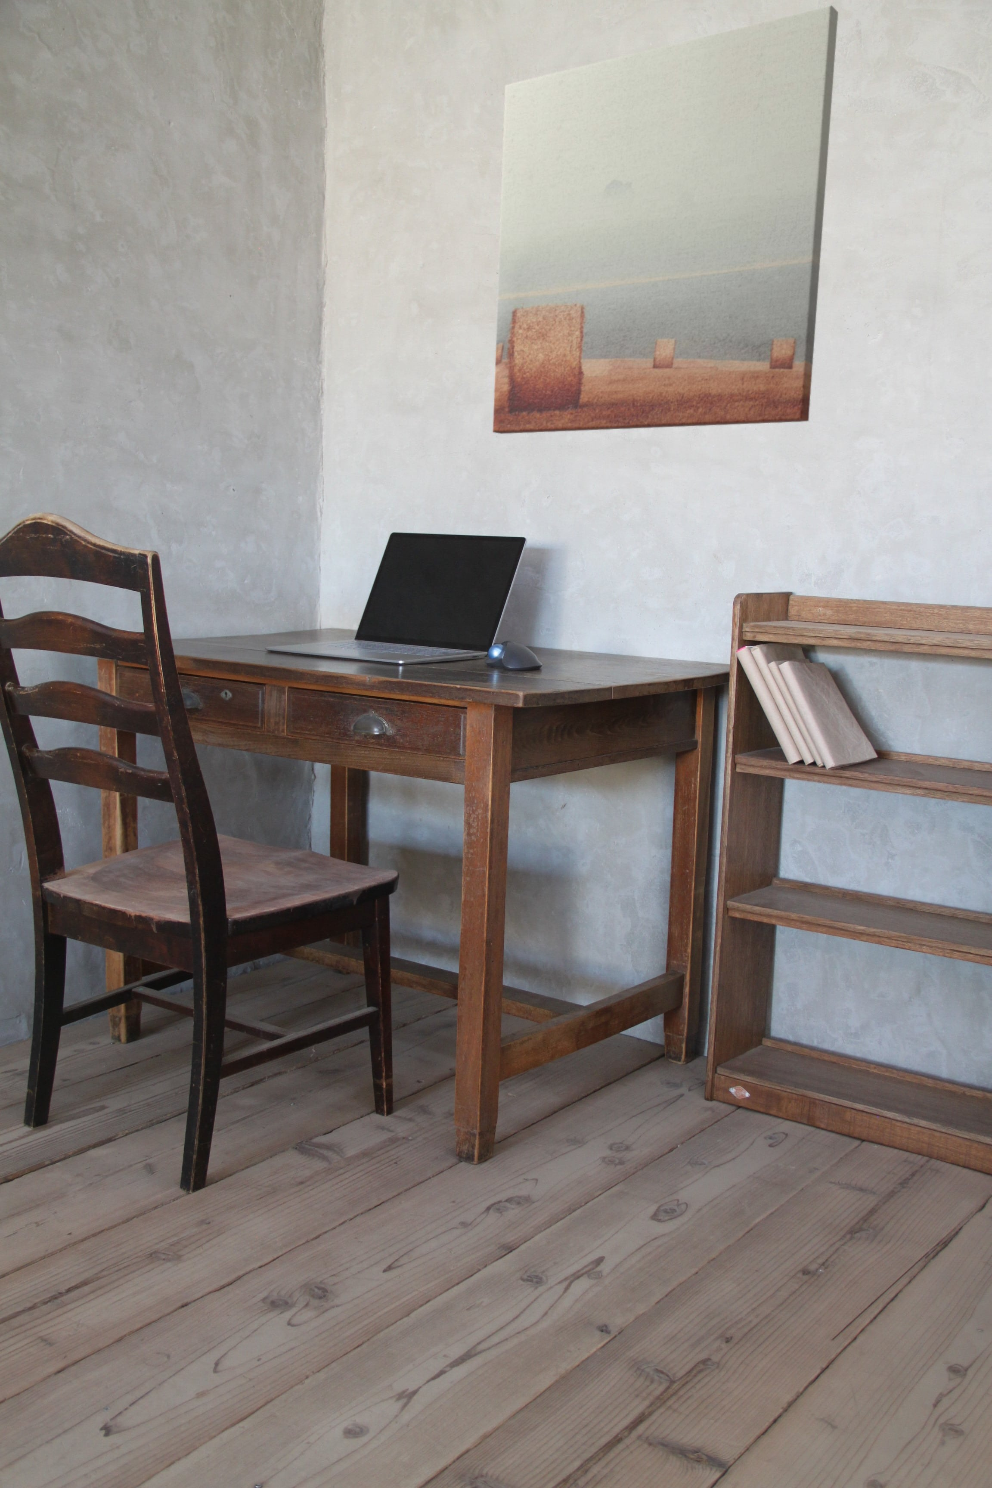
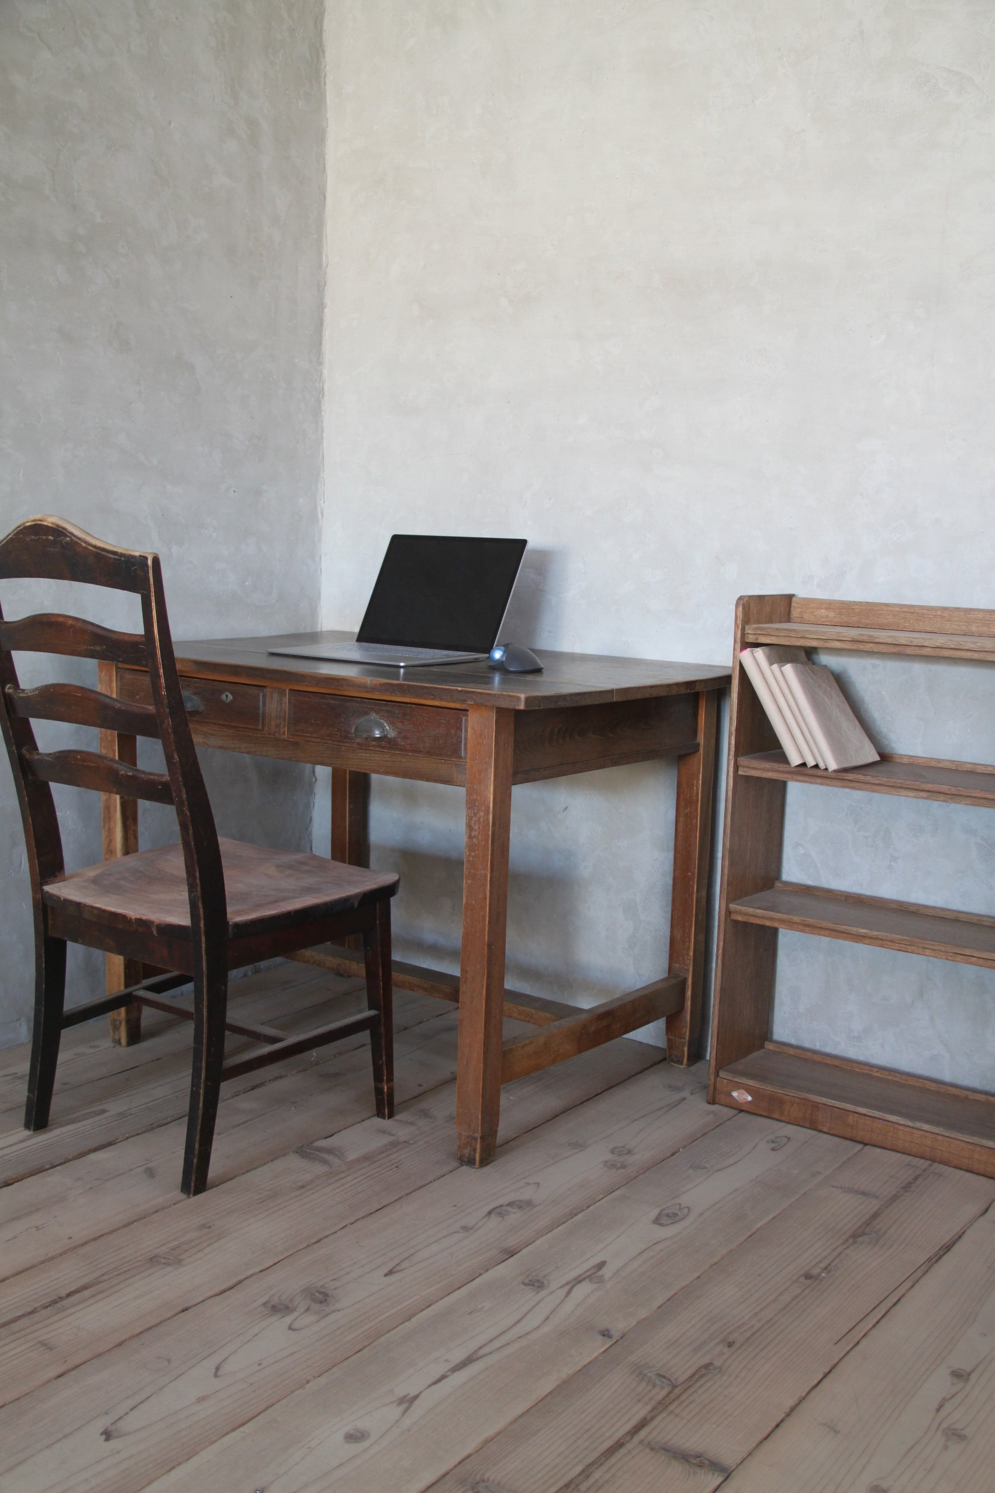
- wall art [492,4,839,434]
